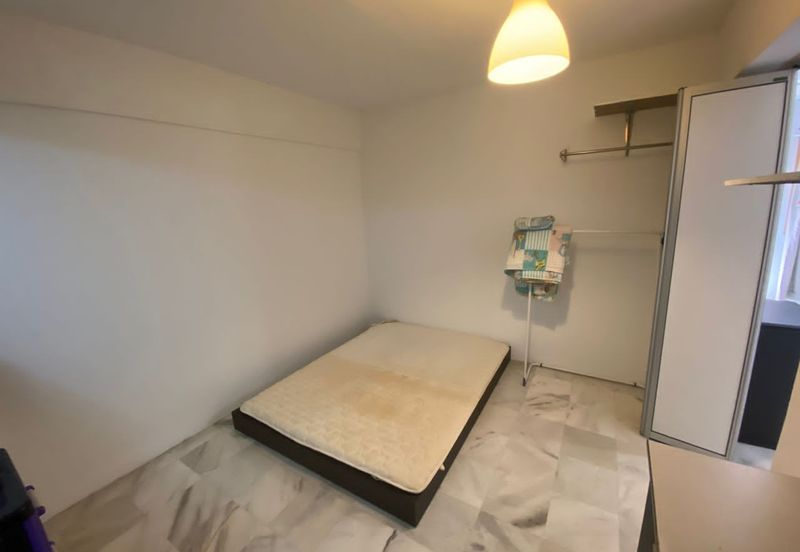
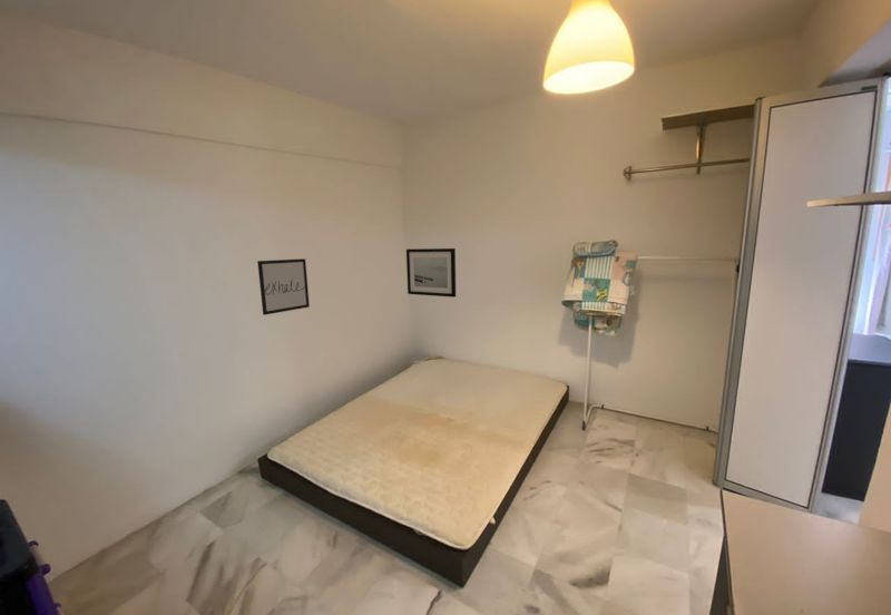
+ wall art [256,257,311,316]
+ wall art [405,247,457,299]
